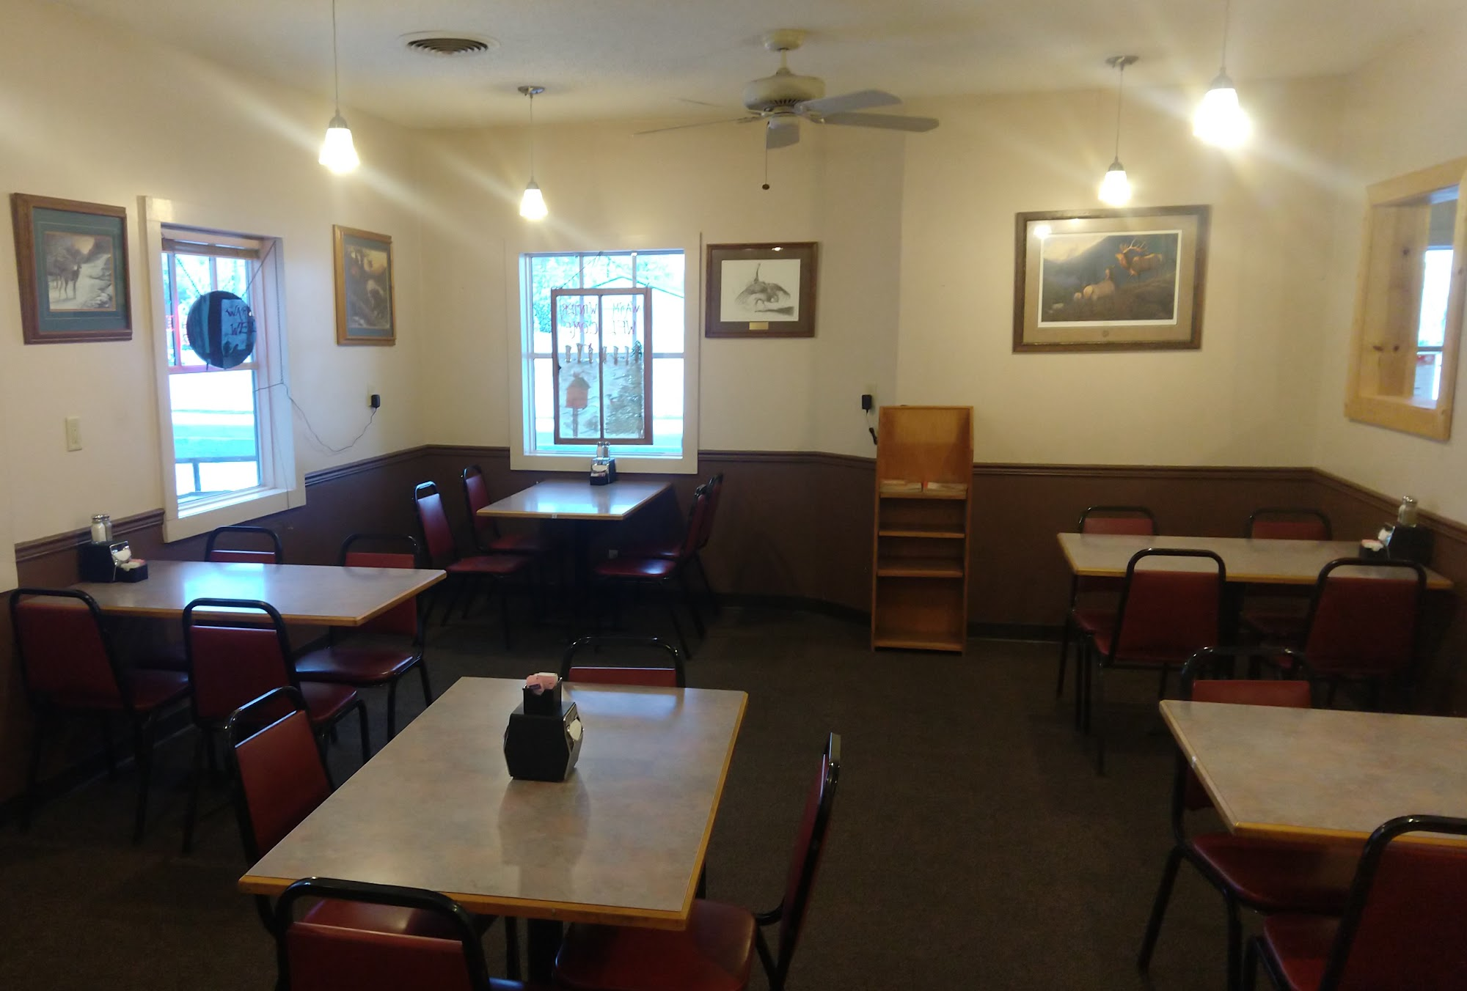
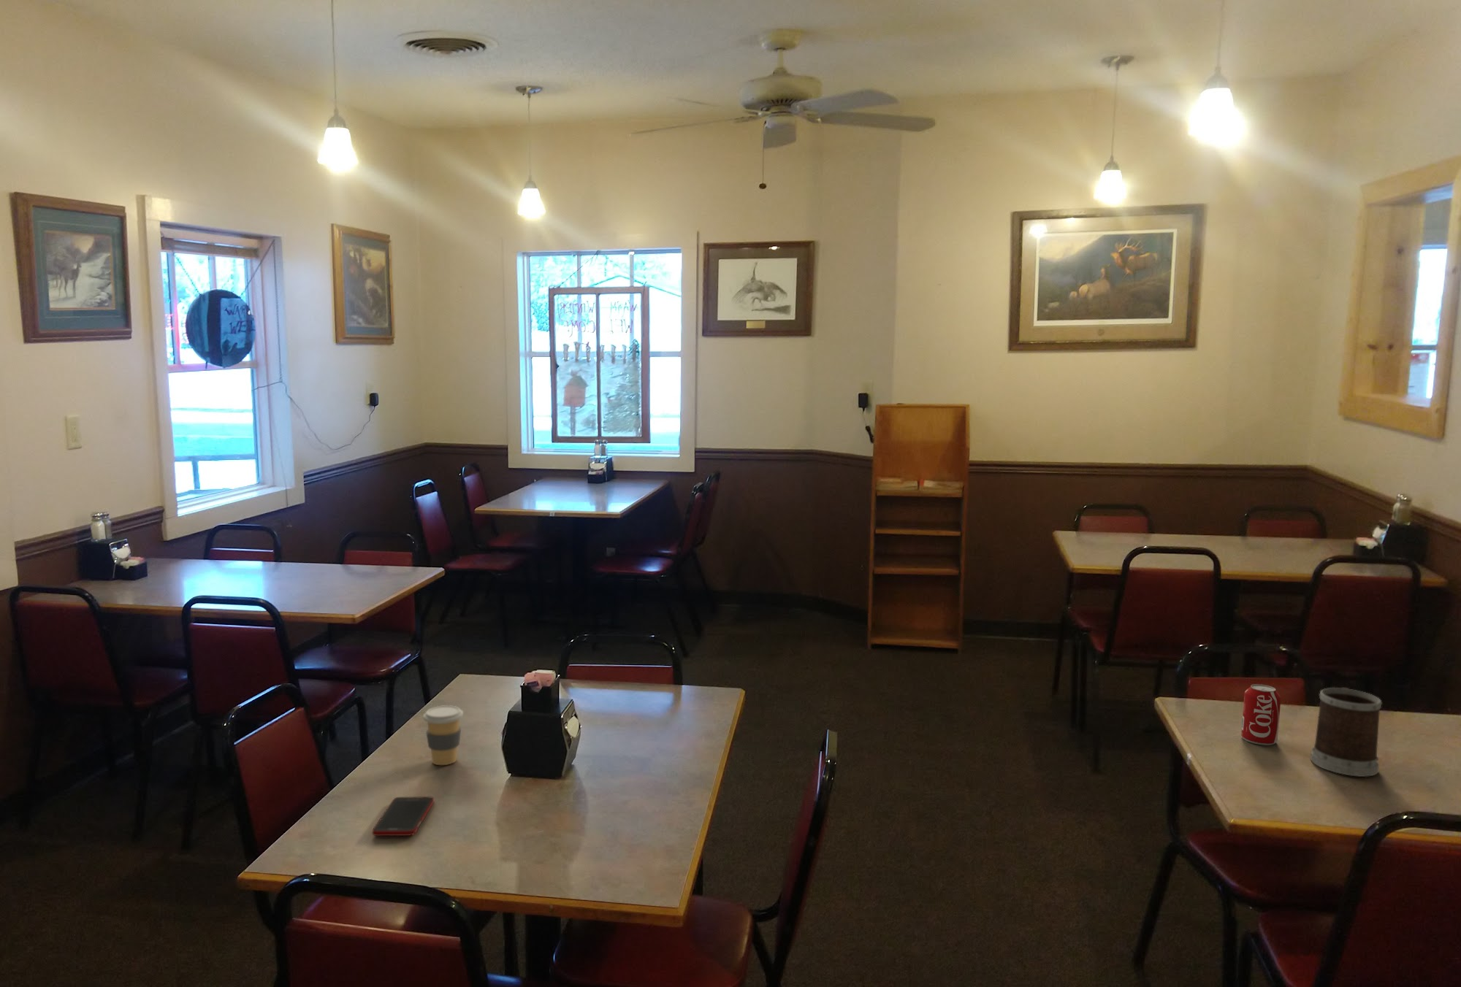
+ beverage can [1241,683,1281,746]
+ coffee cup [422,705,464,766]
+ mug [1310,686,1383,778]
+ cell phone [371,795,434,836]
